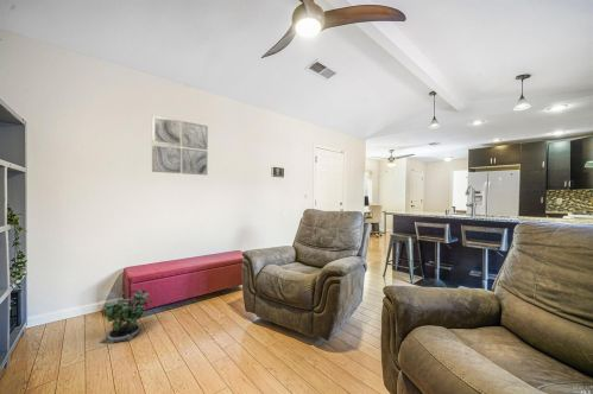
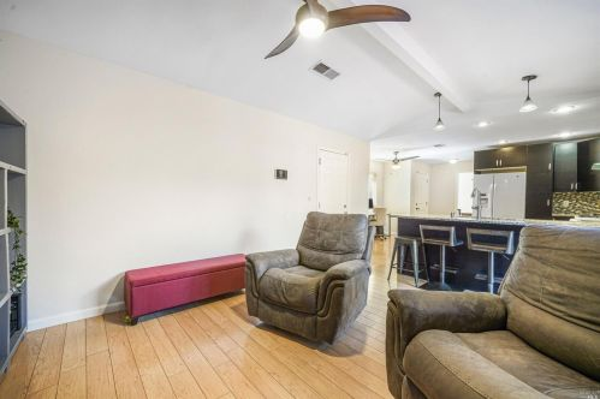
- potted plant [97,288,153,345]
- wall art [151,114,209,176]
